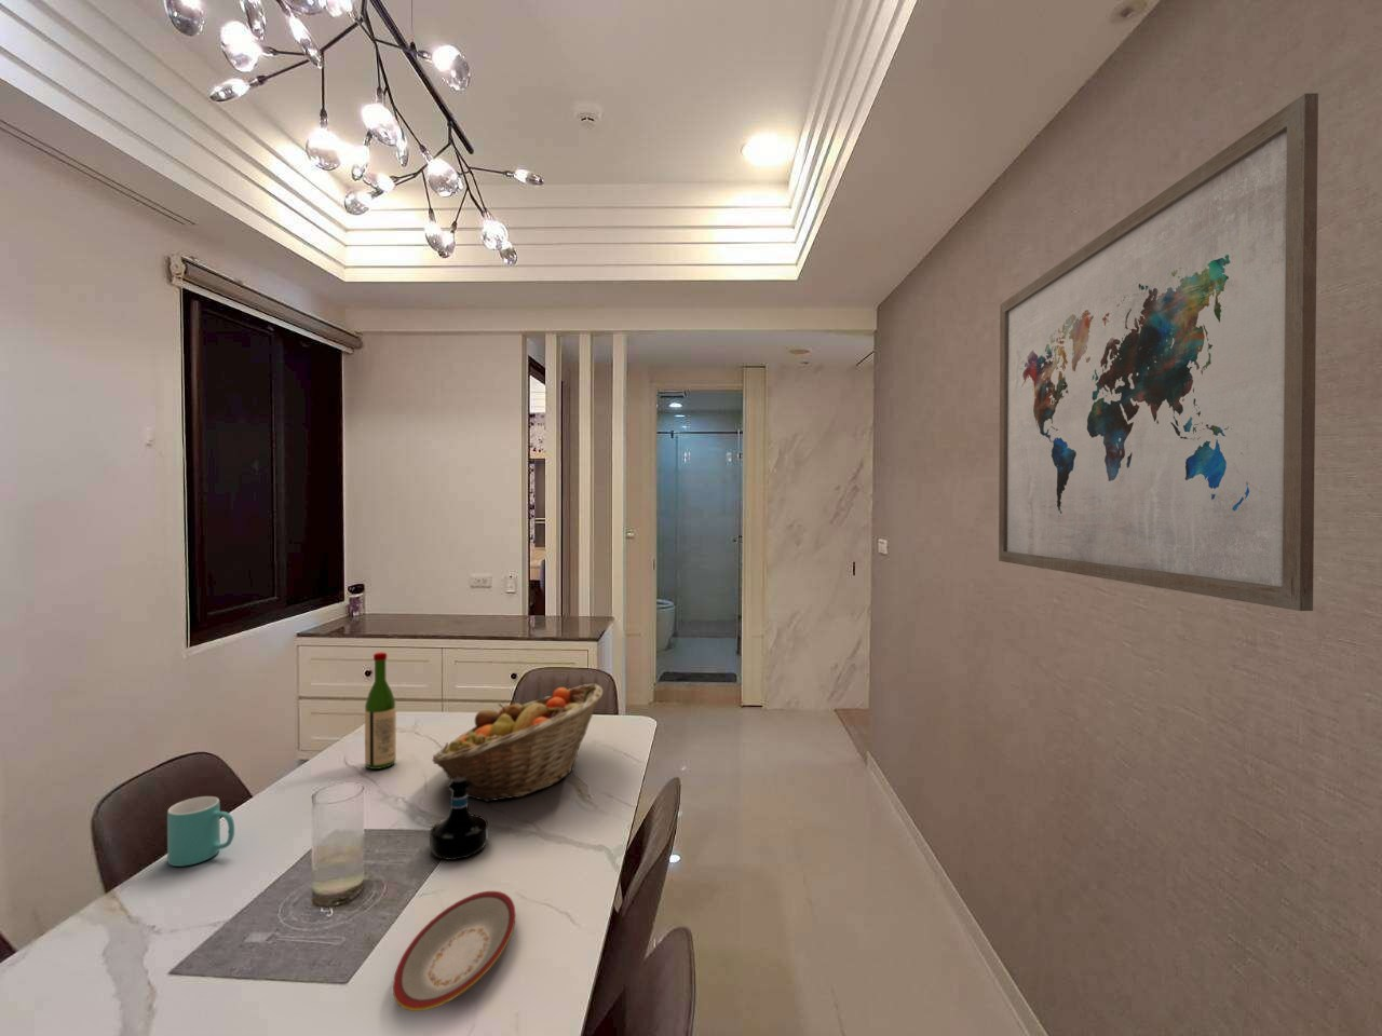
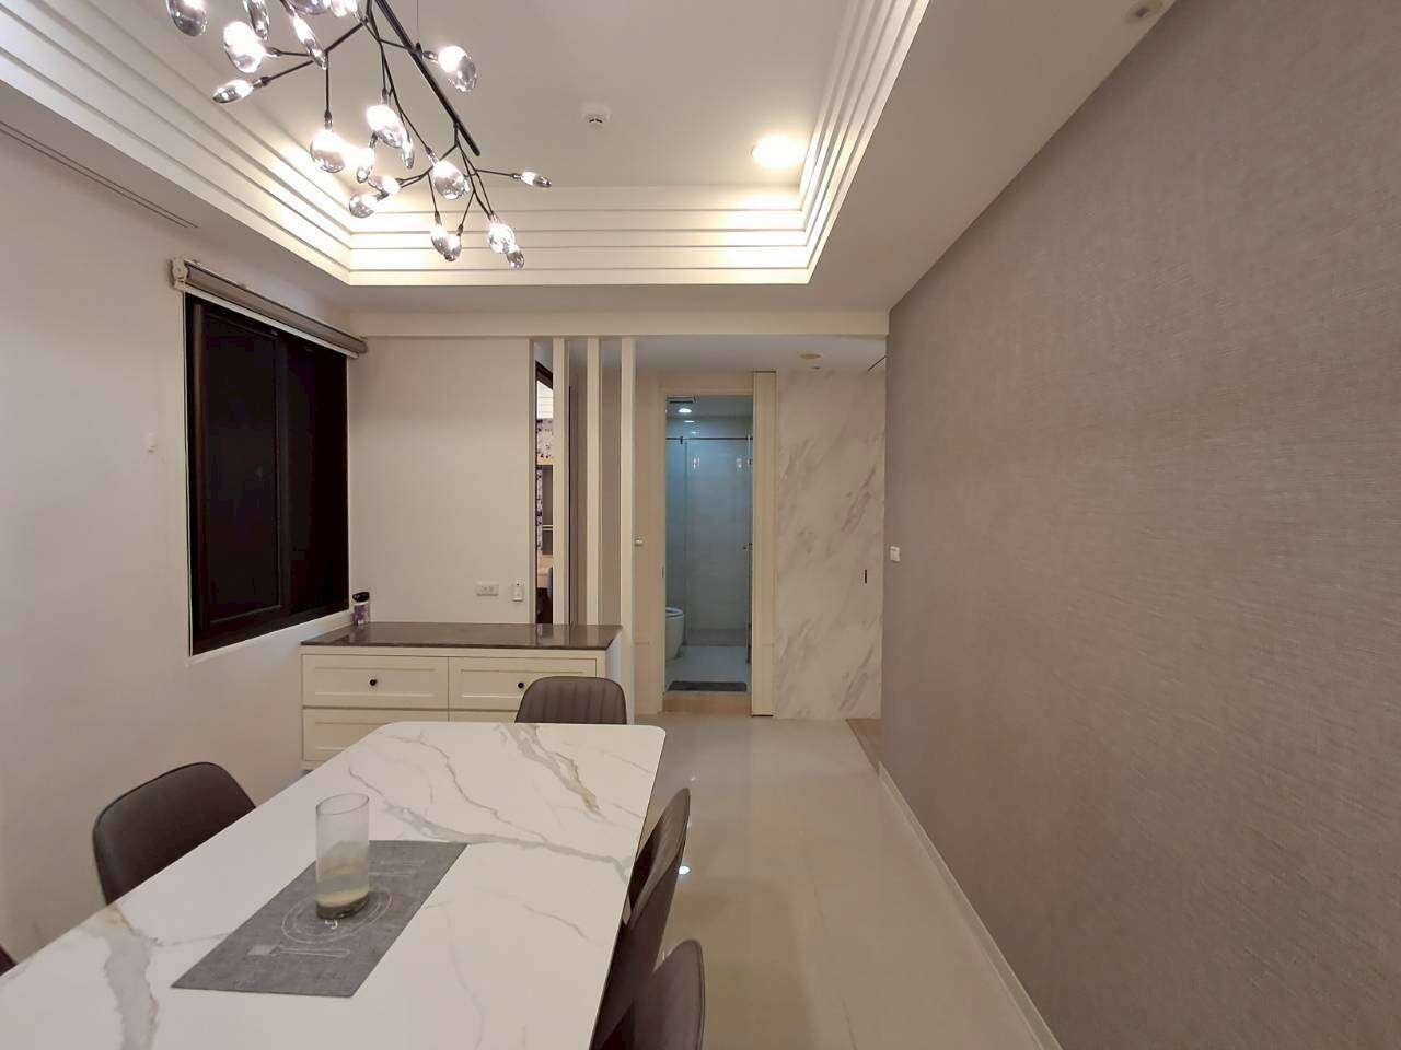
- wall art [998,91,1319,612]
- mug [166,795,235,867]
- plate [392,890,517,1012]
- wine bottle [363,652,397,770]
- tequila bottle [429,777,489,861]
- fruit basket [431,683,604,803]
